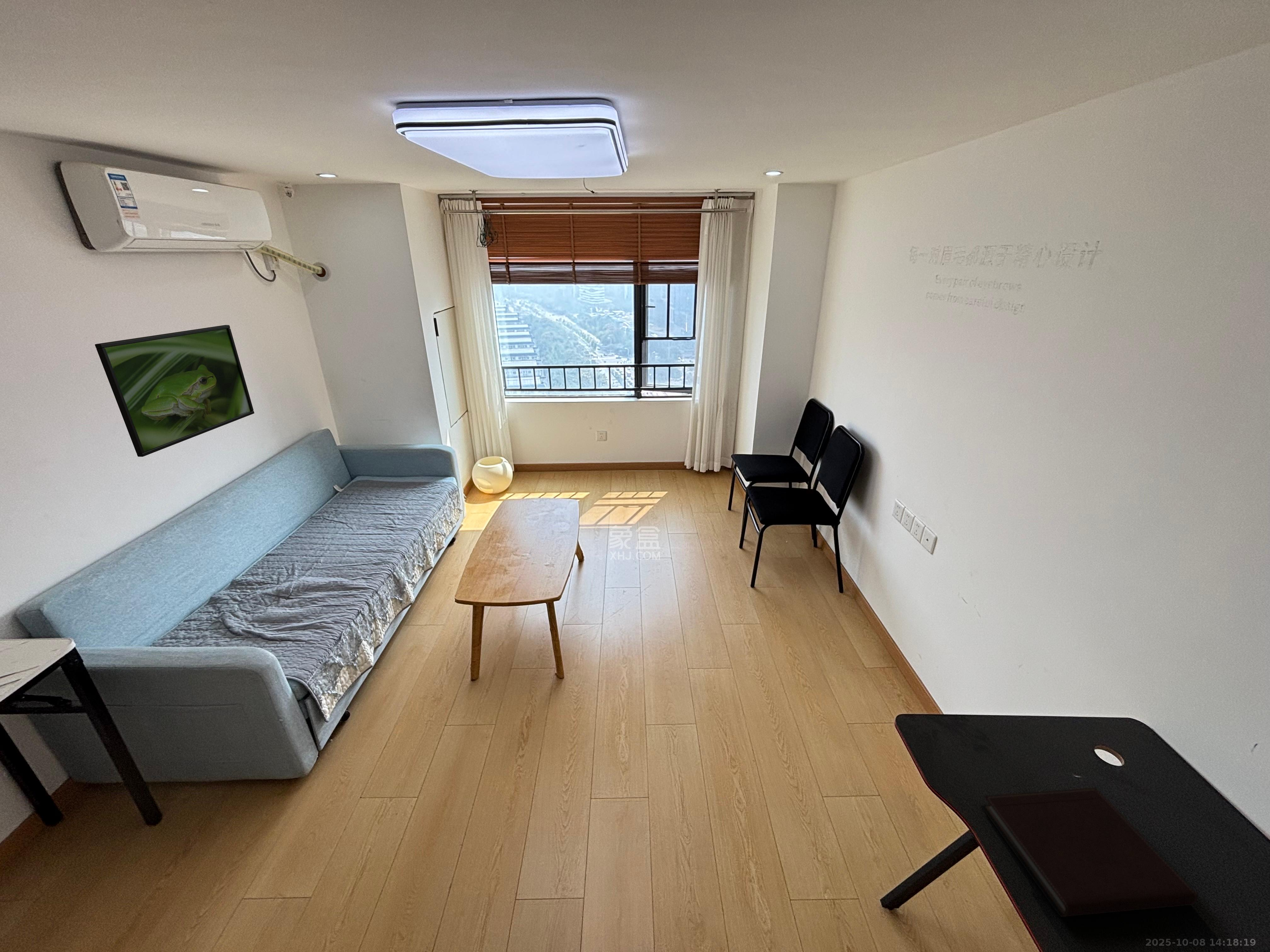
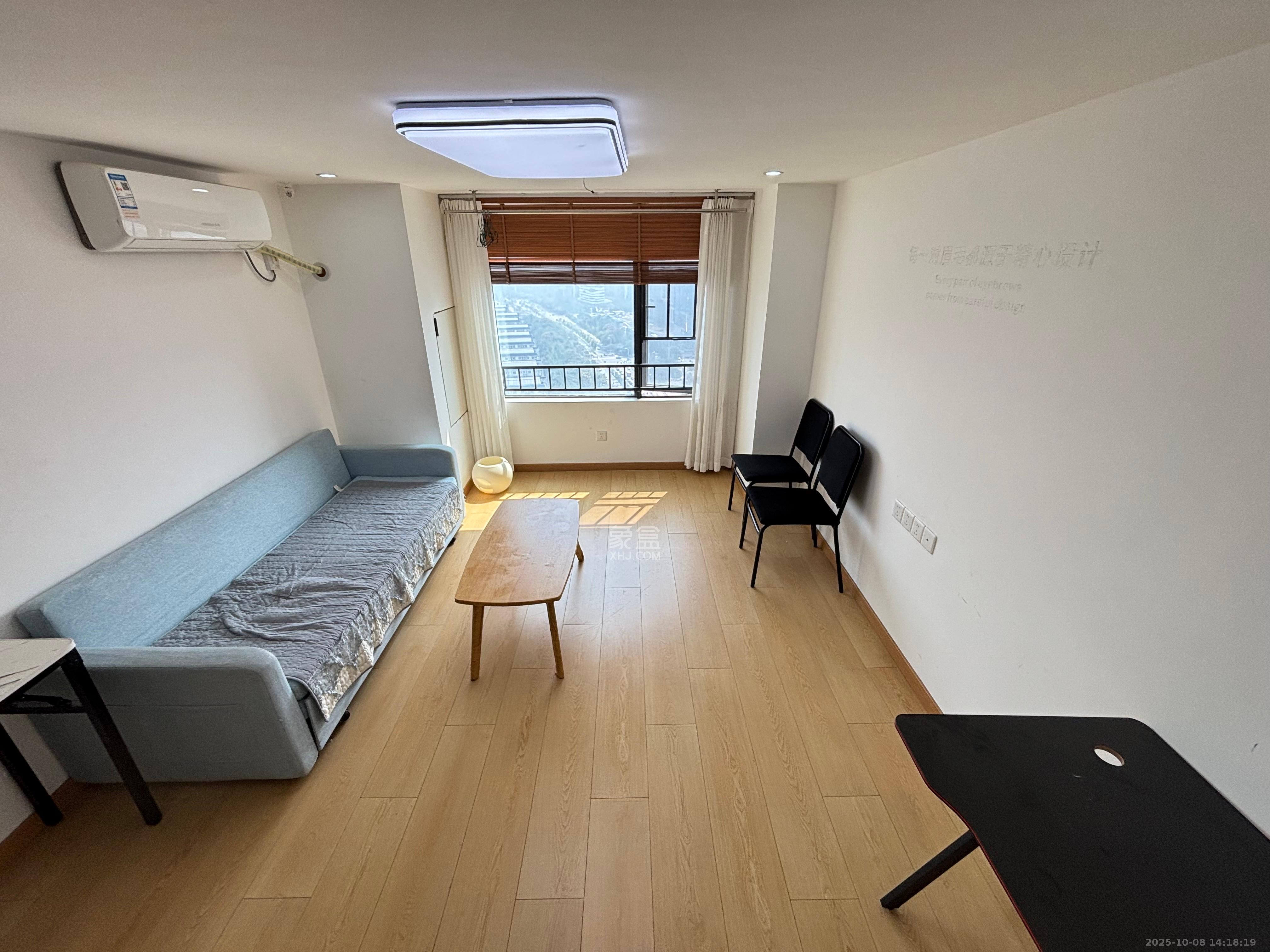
- notebook [980,787,1199,917]
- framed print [94,325,255,457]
